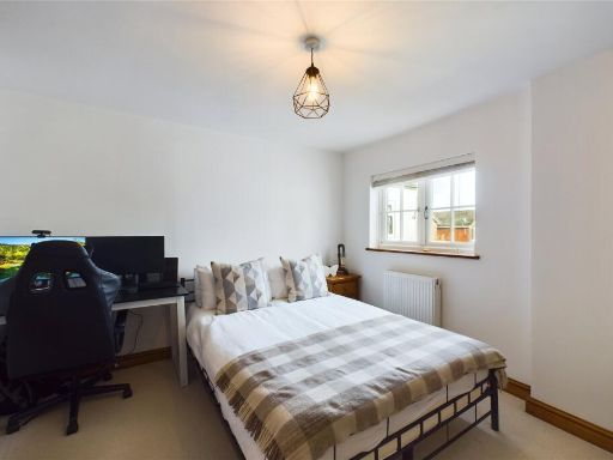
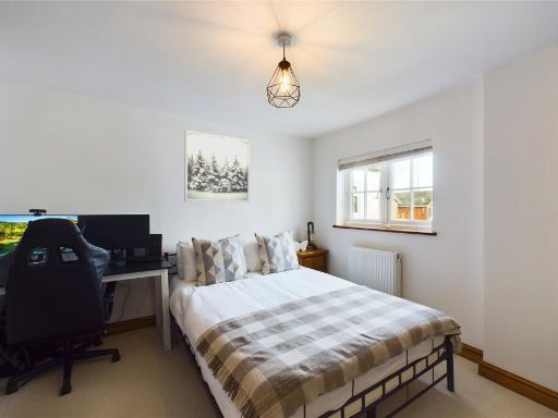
+ wall art [183,130,251,204]
